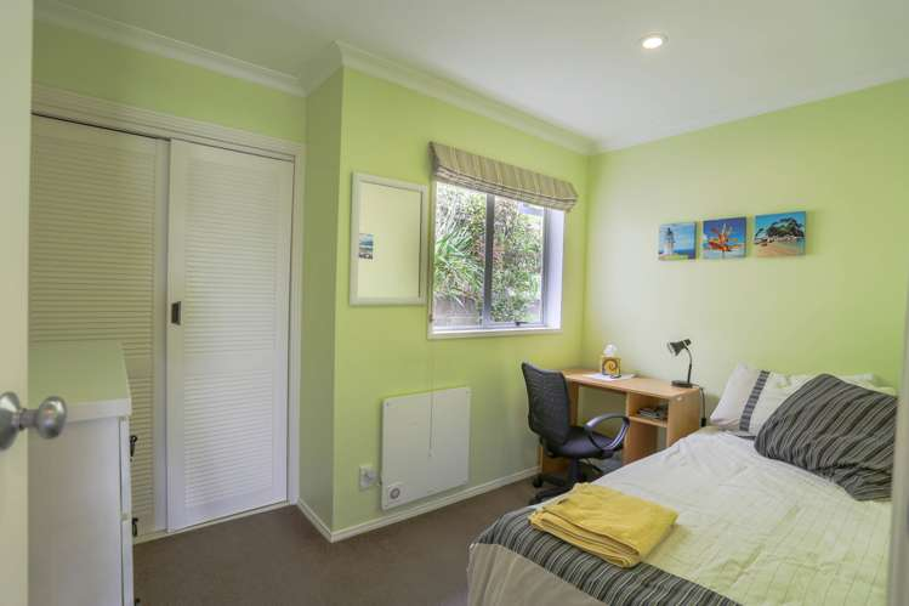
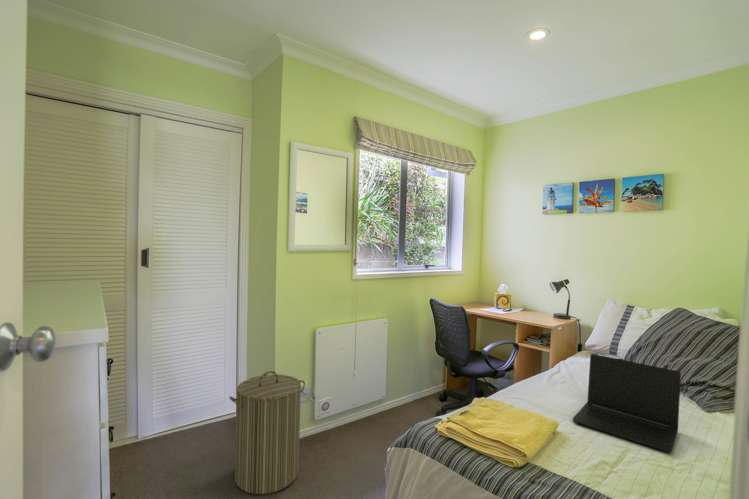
+ laptop [572,353,682,453]
+ laundry hamper [228,370,306,495]
